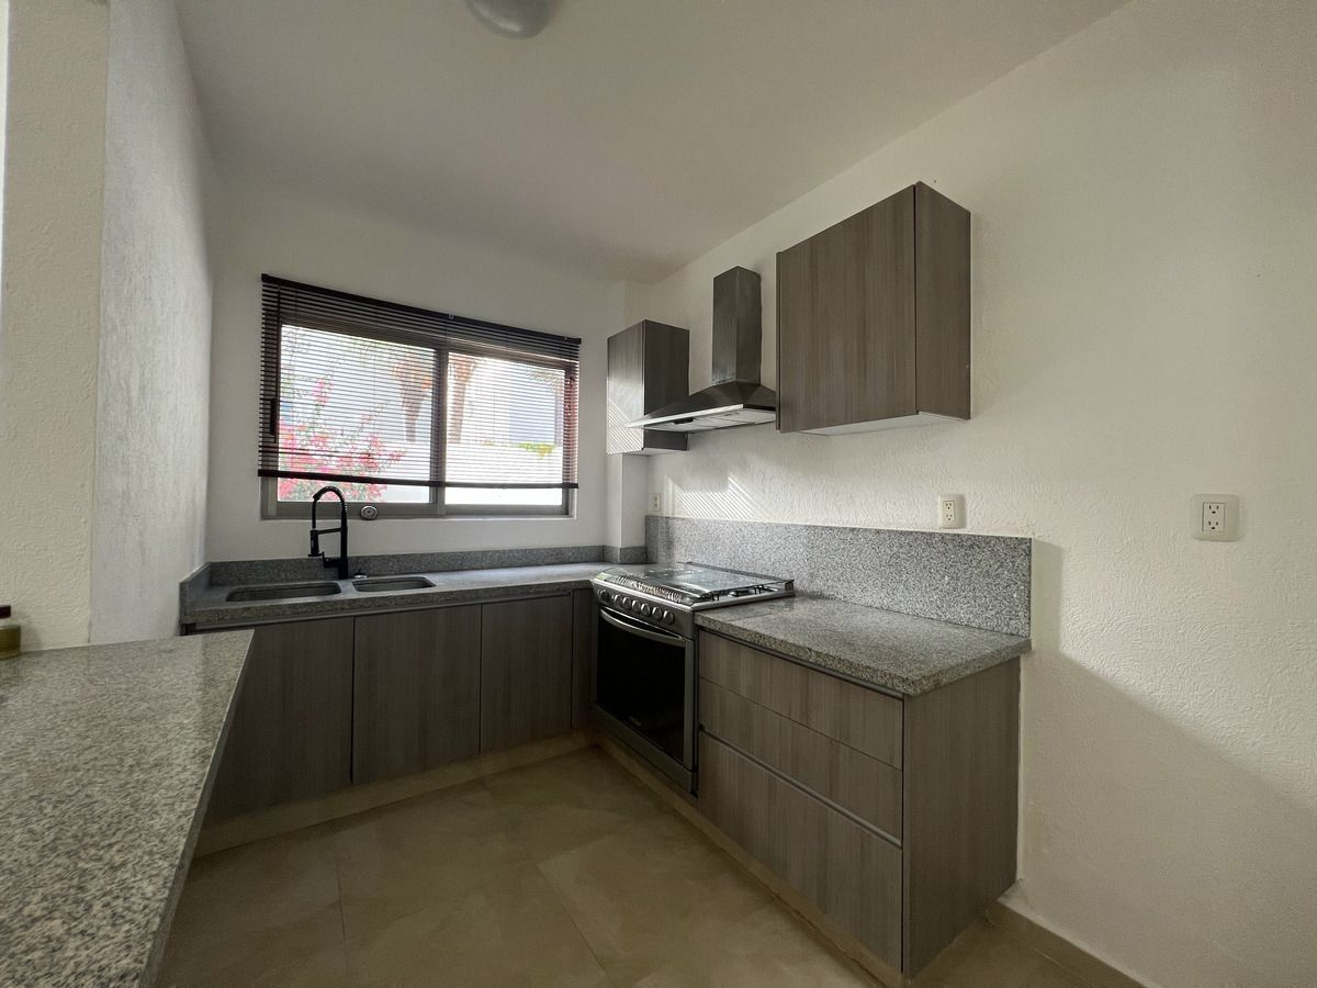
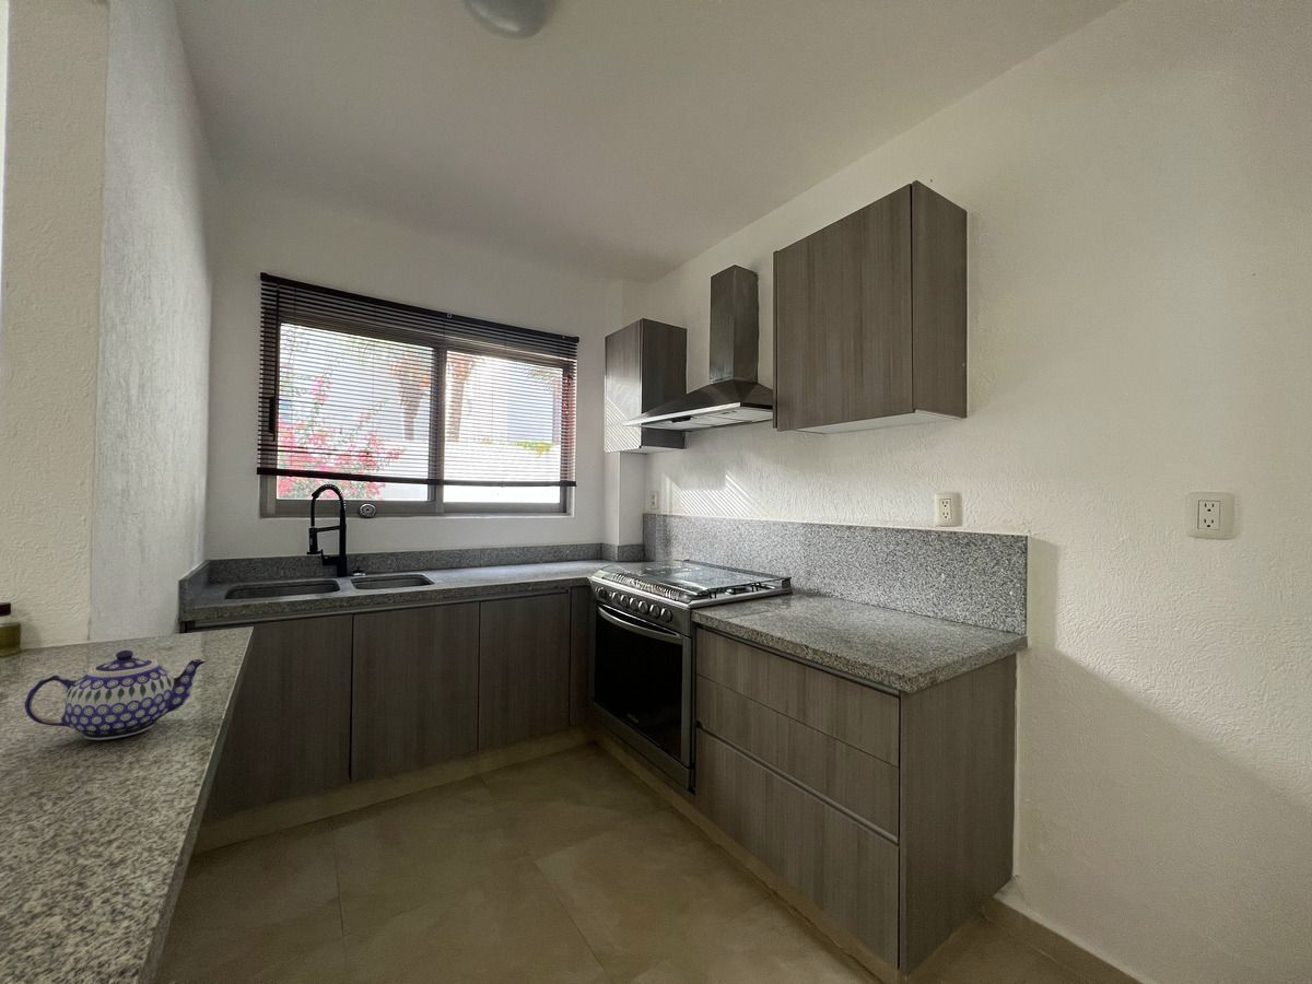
+ teapot [24,649,208,741]
